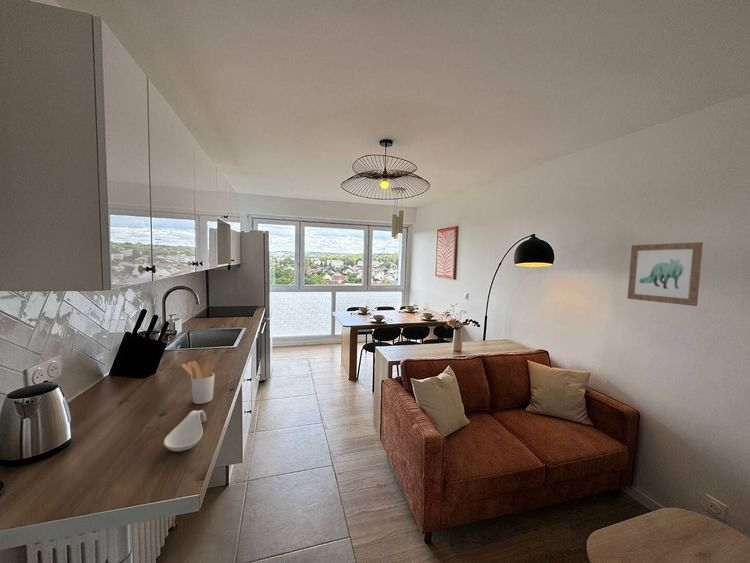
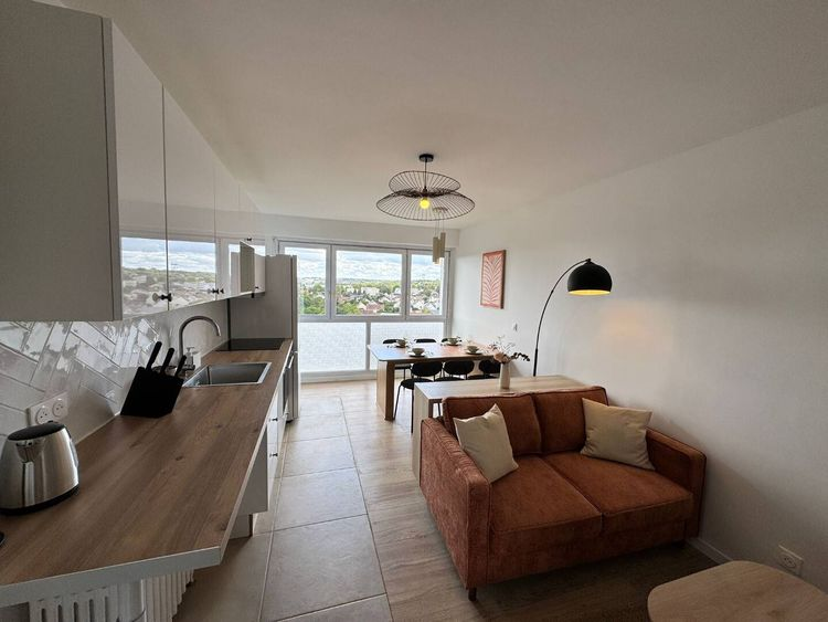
- wall art [627,241,704,307]
- spoon rest [163,409,207,452]
- utensil holder [181,360,216,405]
